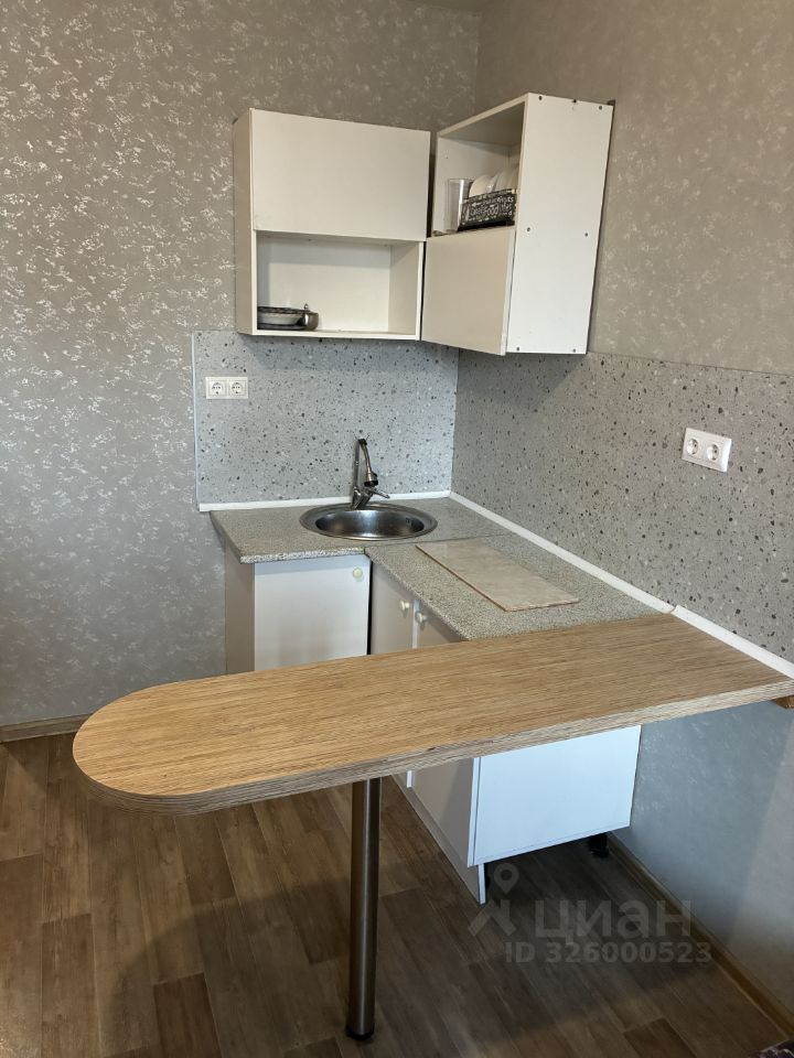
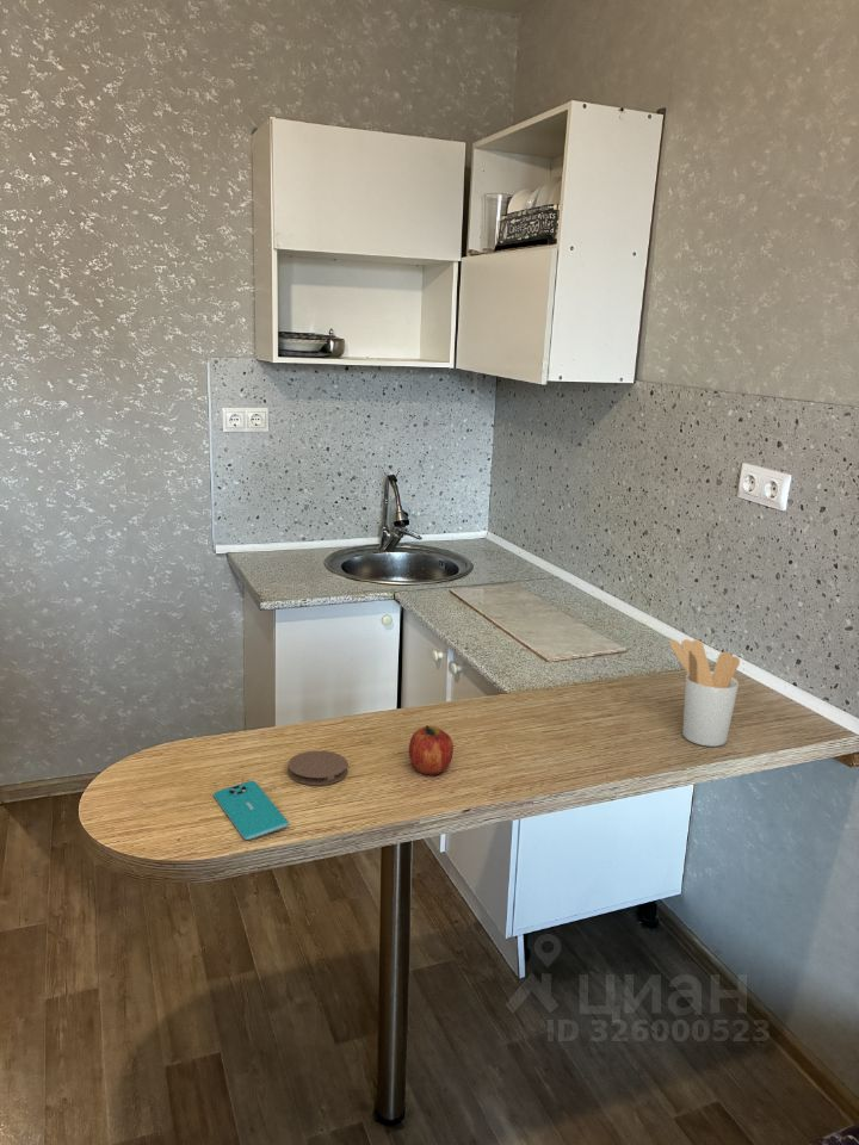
+ smartphone [212,780,290,841]
+ fruit [408,724,455,776]
+ utensil holder [668,638,741,748]
+ coaster [288,749,348,786]
